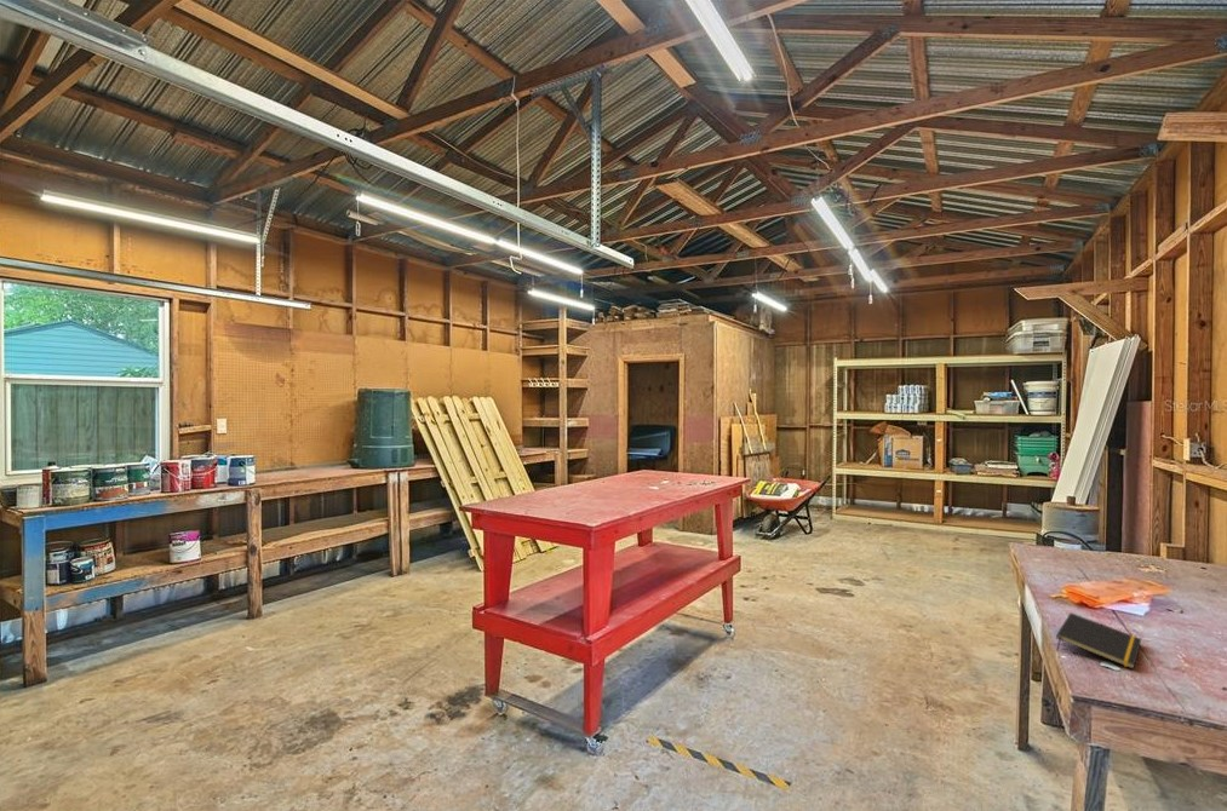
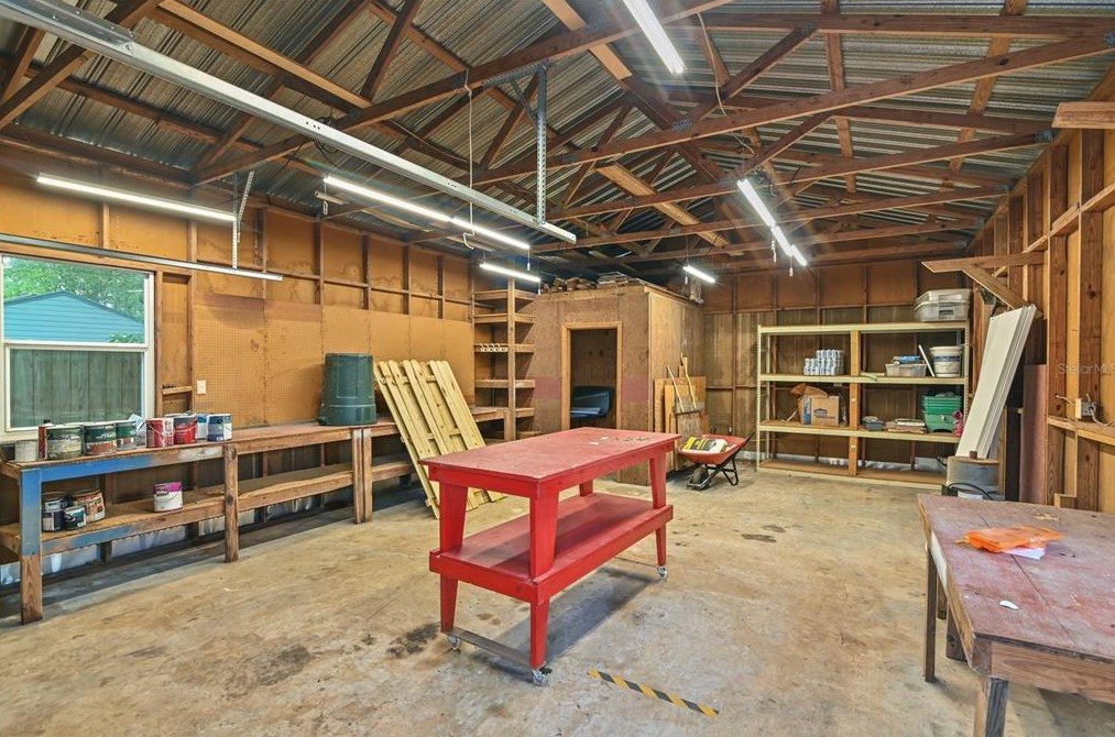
- notepad [1055,611,1142,671]
